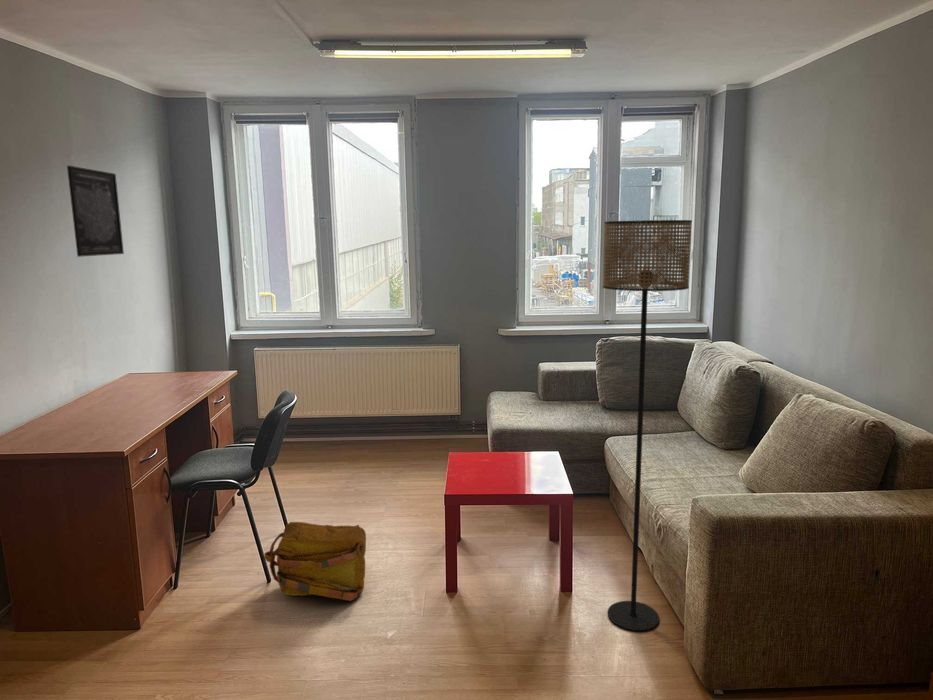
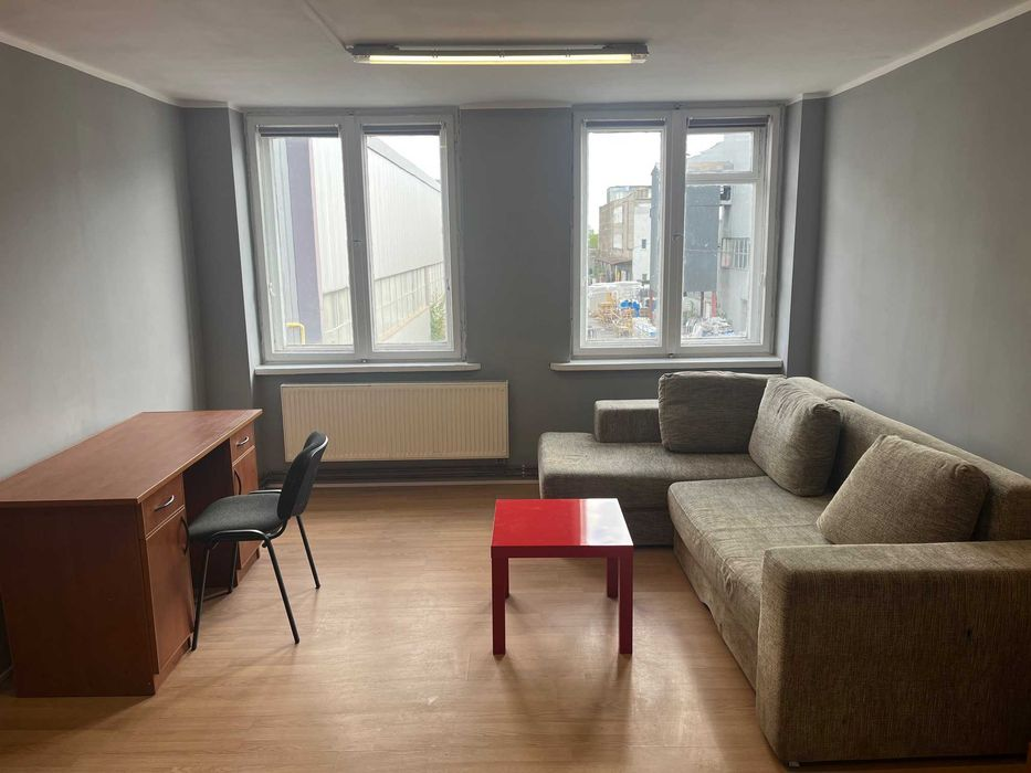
- floor lamp [602,219,693,632]
- wall art [66,165,125,258]
- backpack [263,521,367,602]
